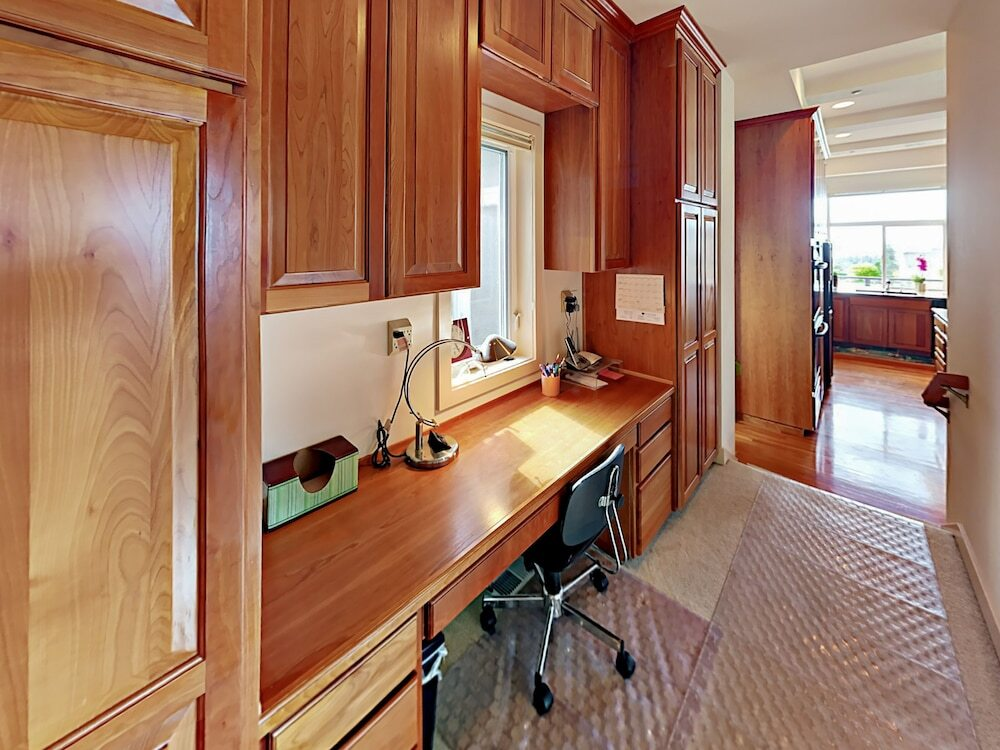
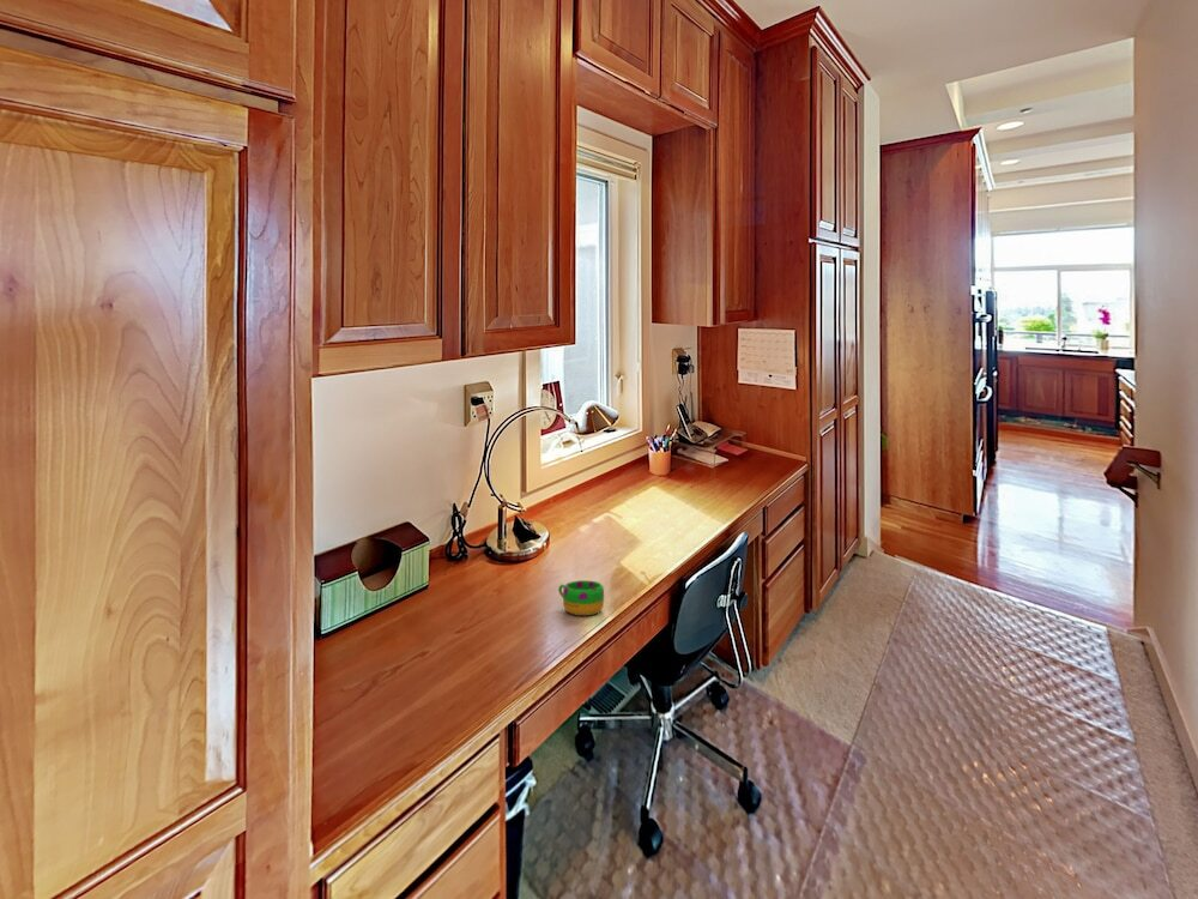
+ mug [557,579,605,617]
